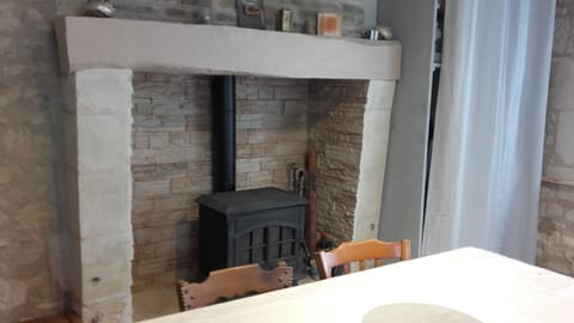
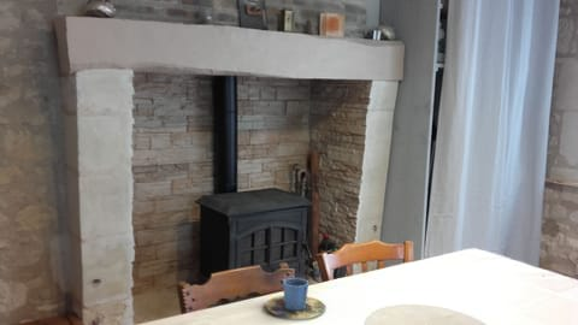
+ cup [265,277,326,320]
